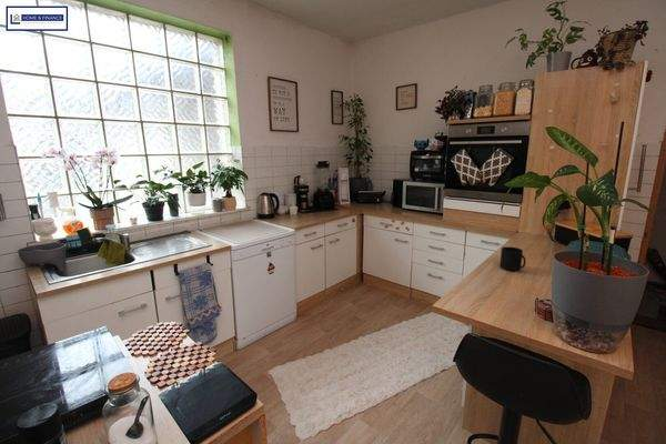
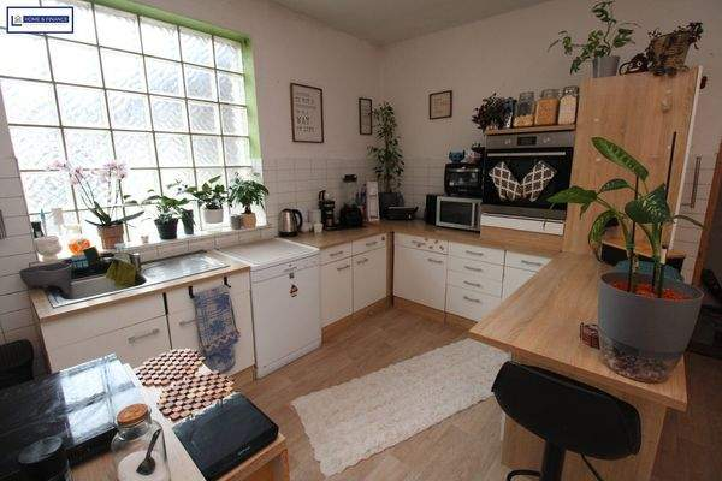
- mug [498,245,527,272]
